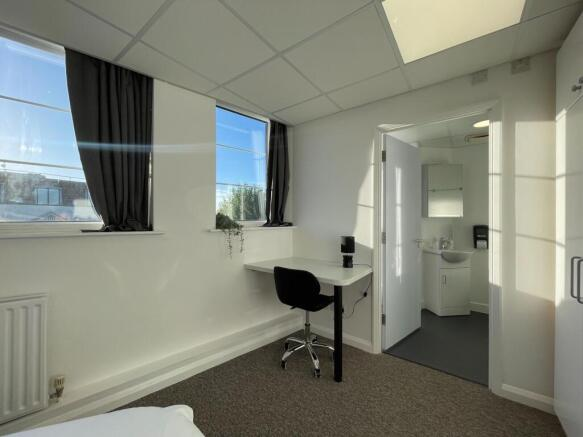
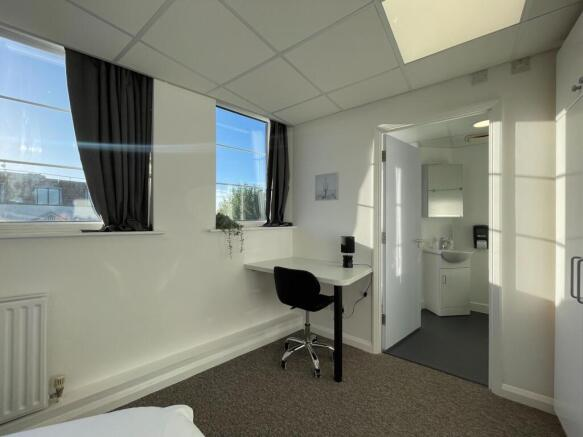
+ wall art [314,171,340,202]
